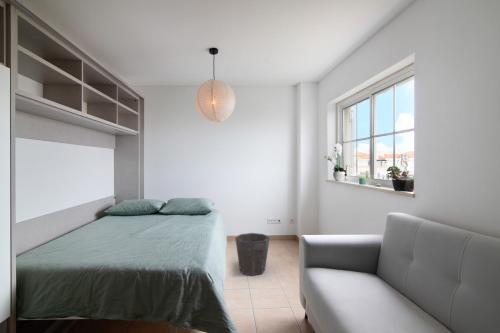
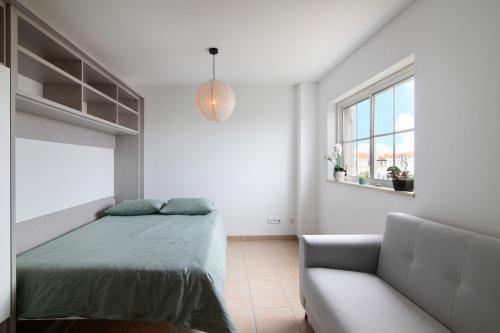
- waste bin [234,232,271,277]
